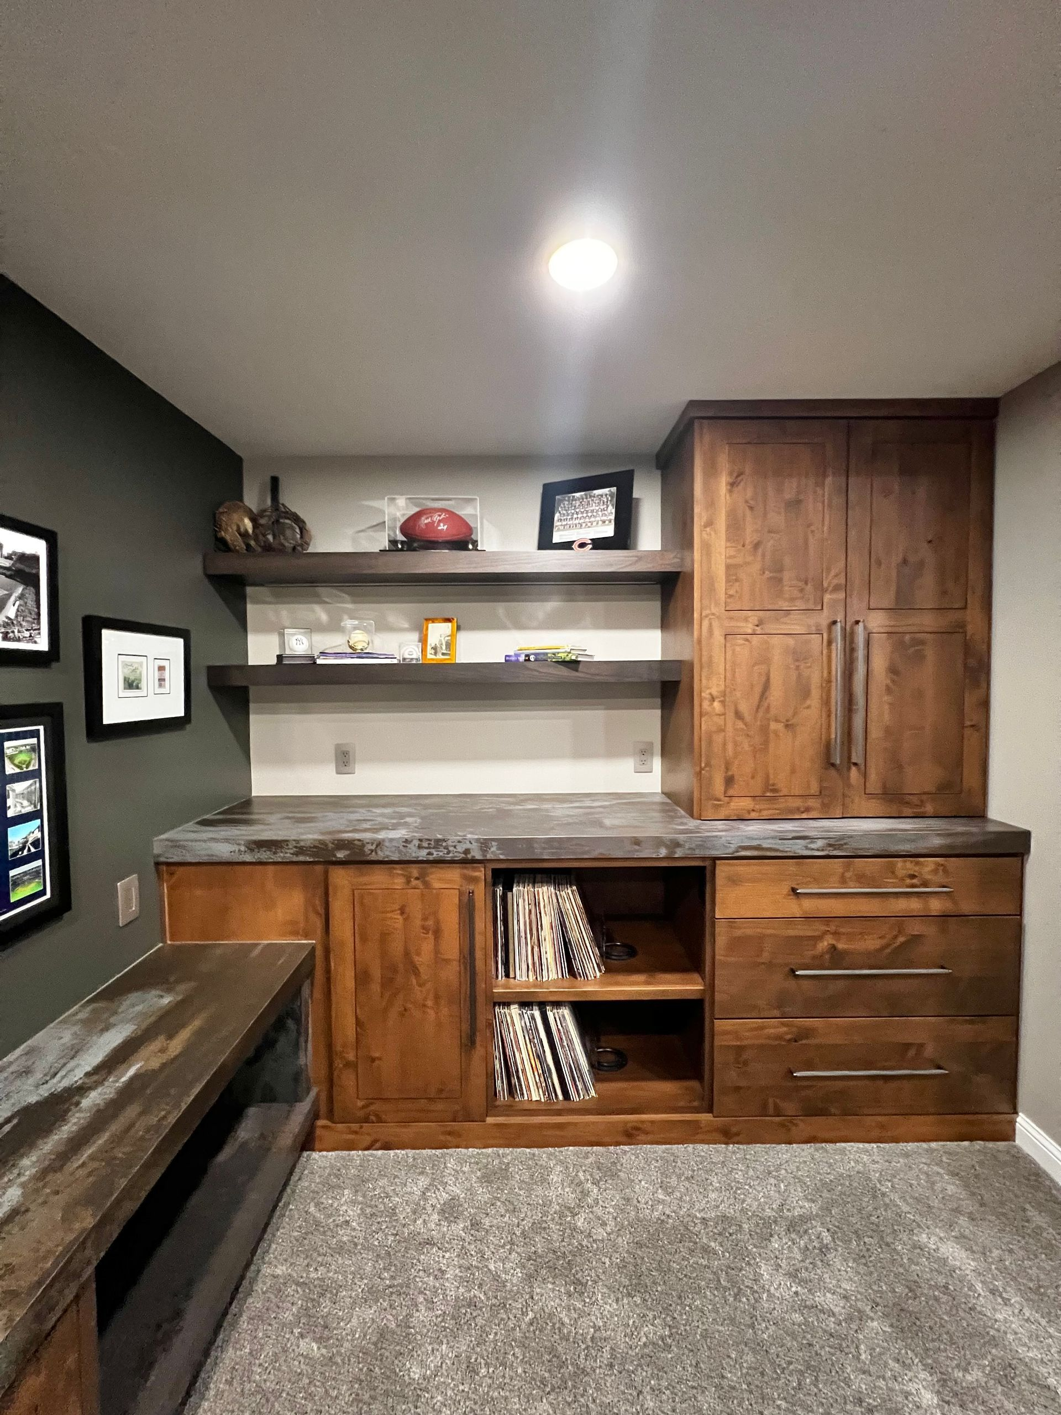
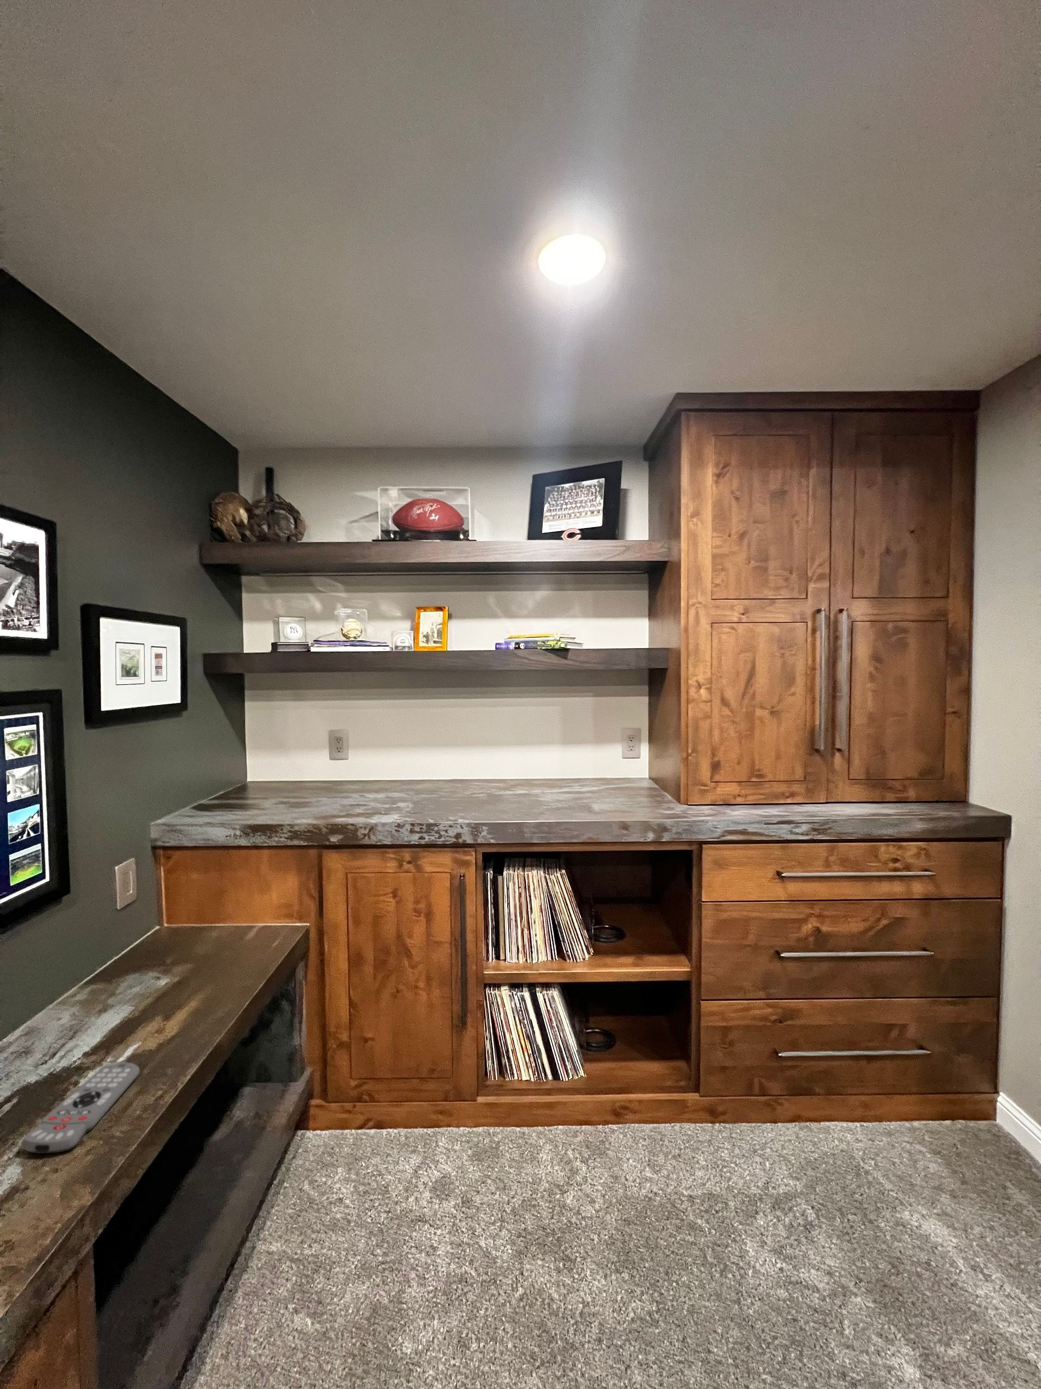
+ remote control [21,1062,140,1154]
